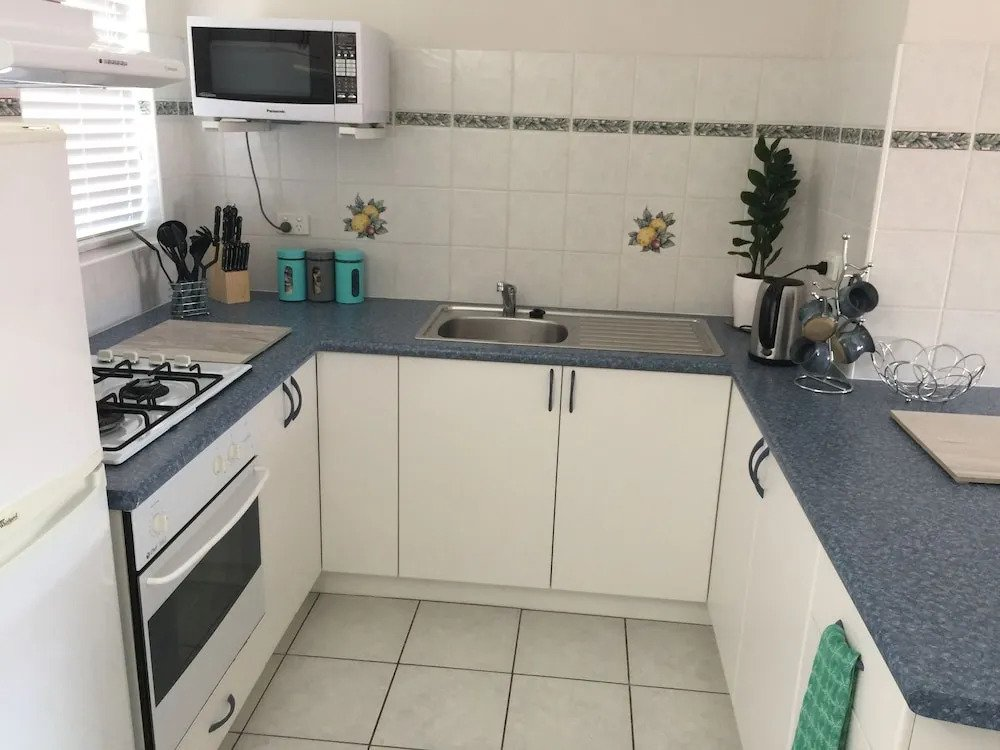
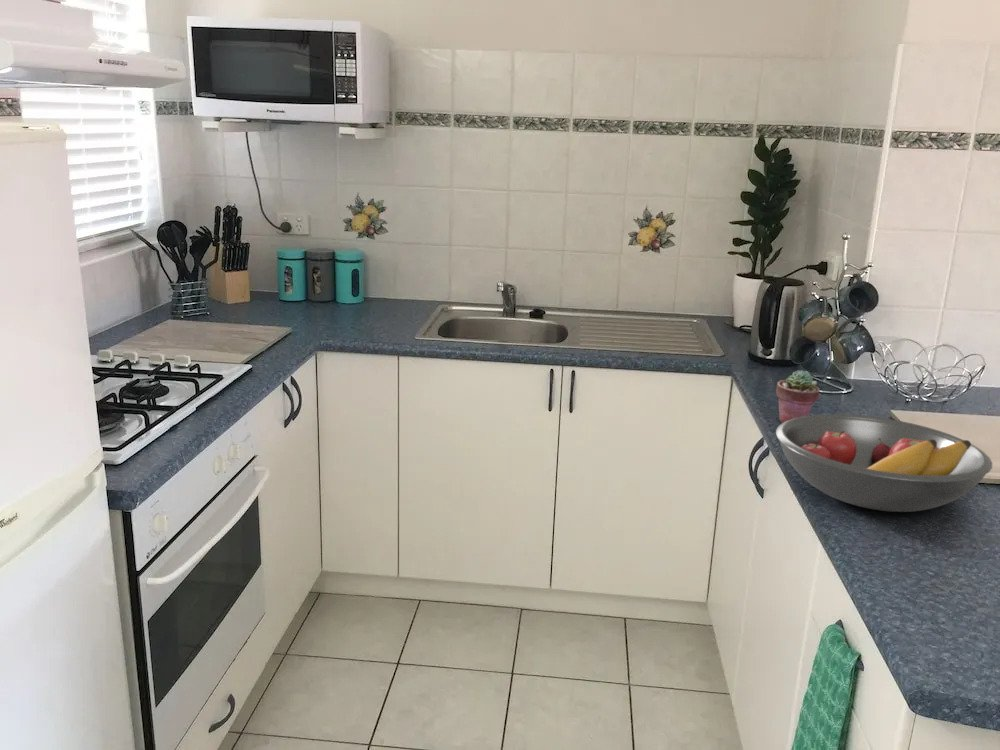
+ fruit bowl [775,413,993,513]
+ potted succulent [775,369,821,424]
